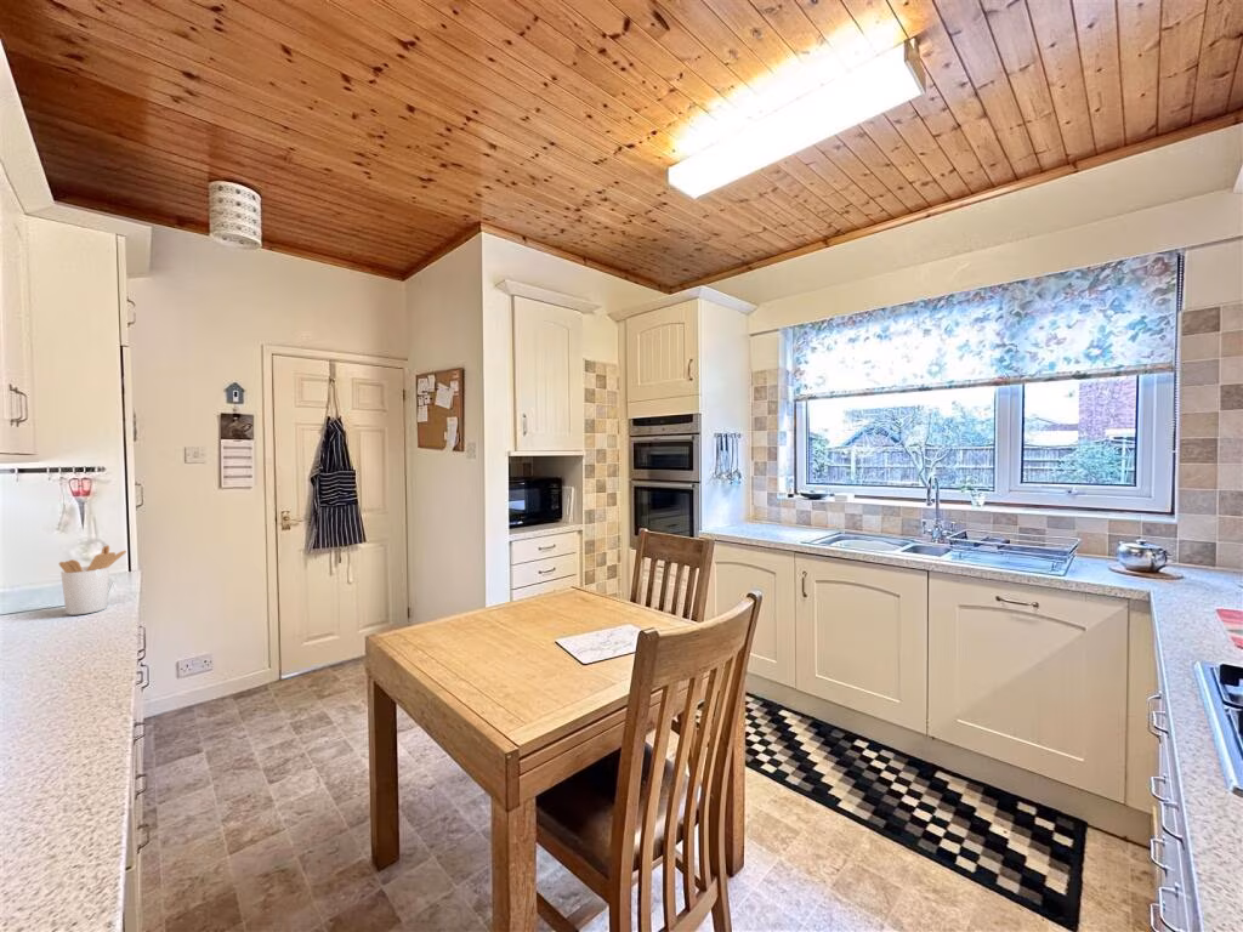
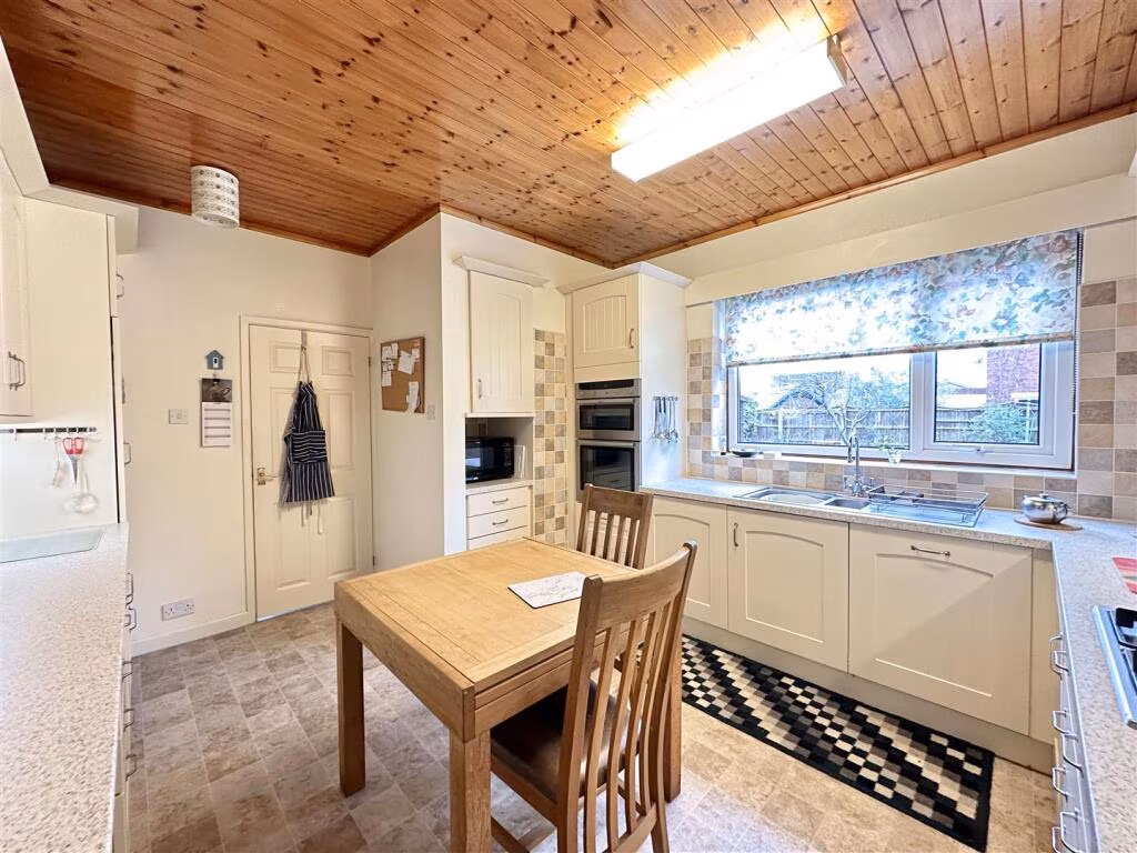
- utensil holder [58,544,127,616]
